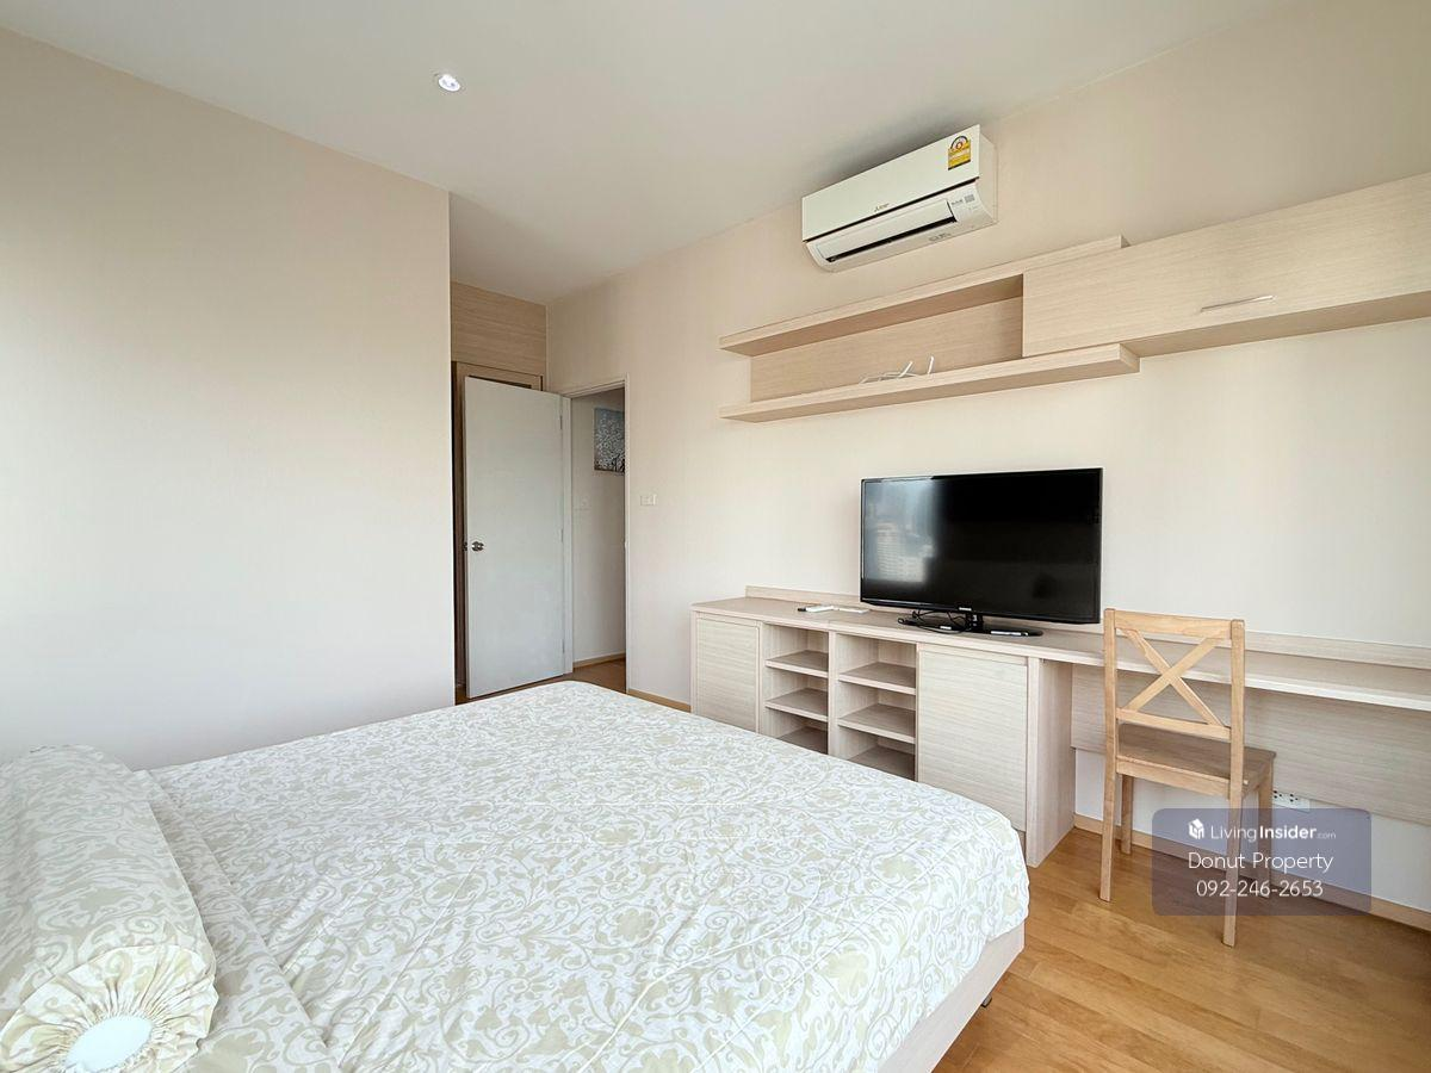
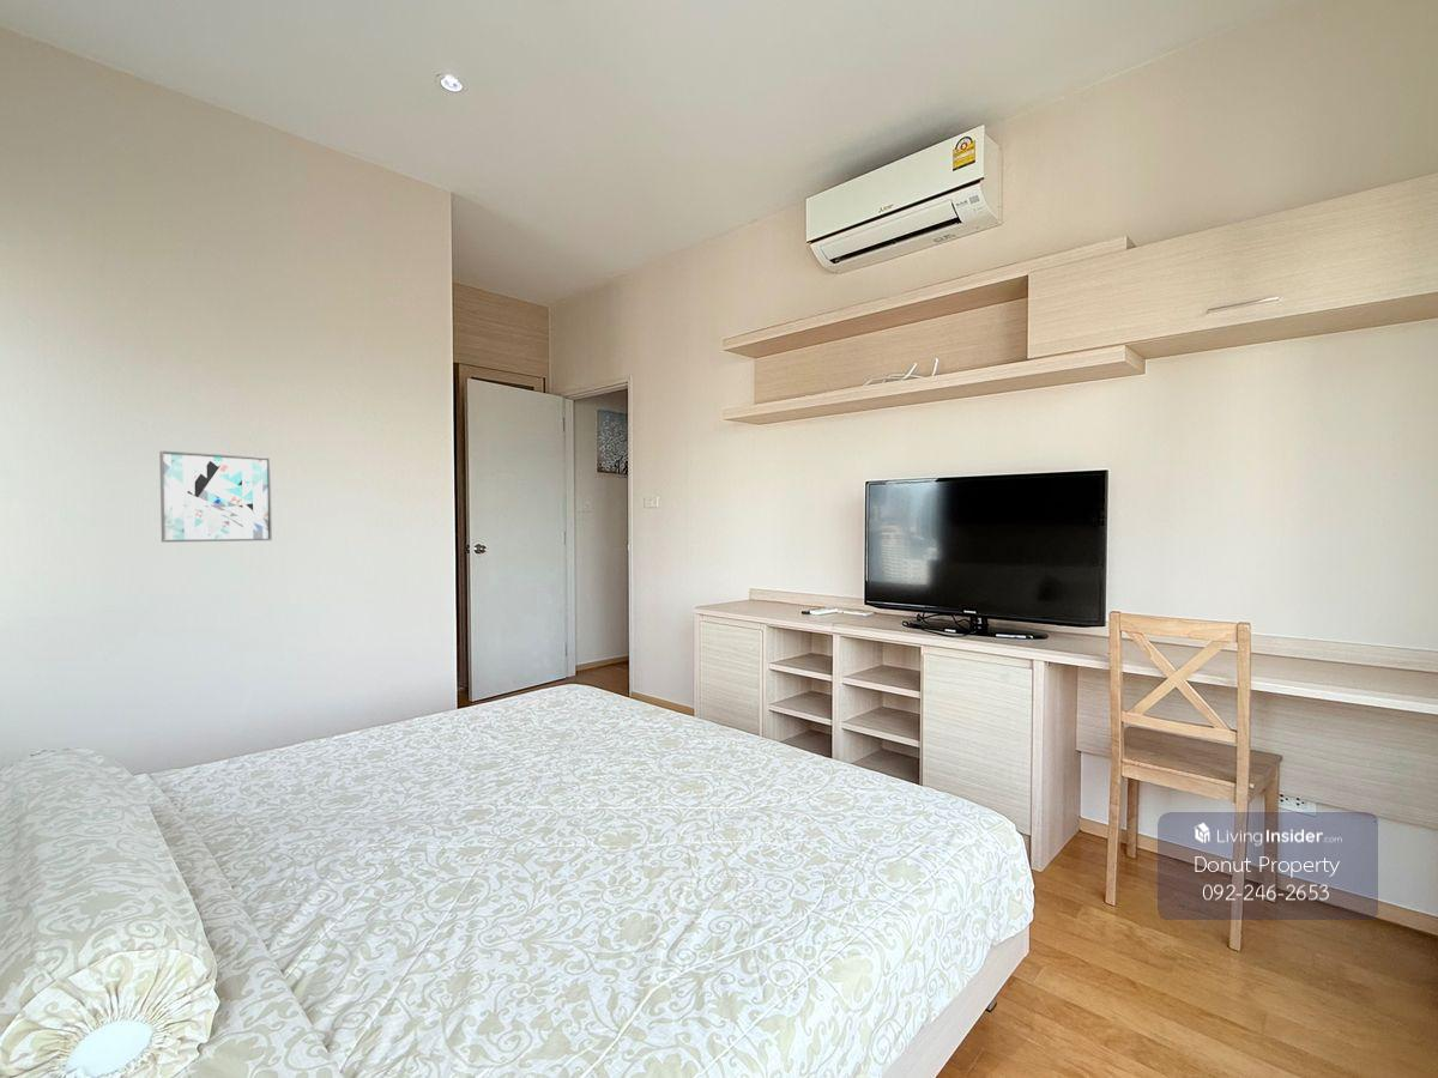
+ wall art [158,449,273,544]
